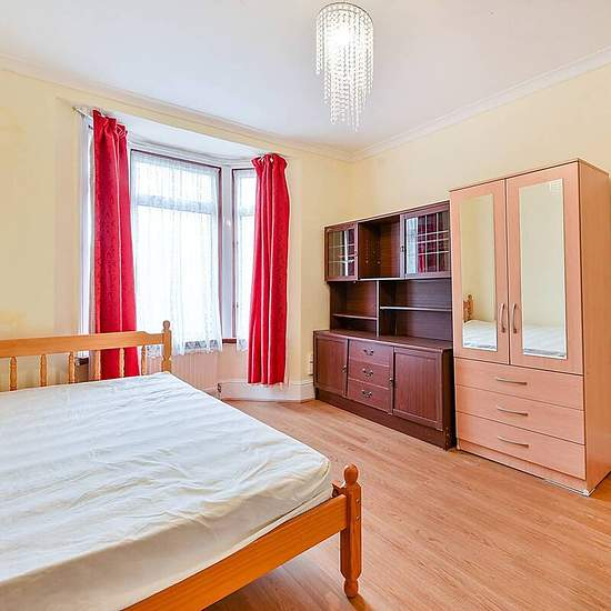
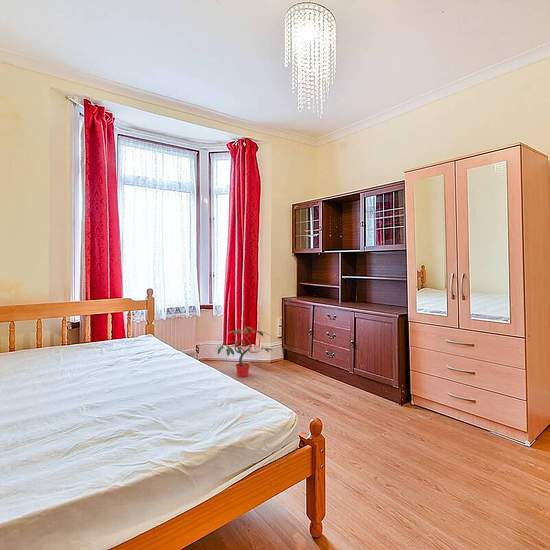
+ potted plant [214,326,273,378]
